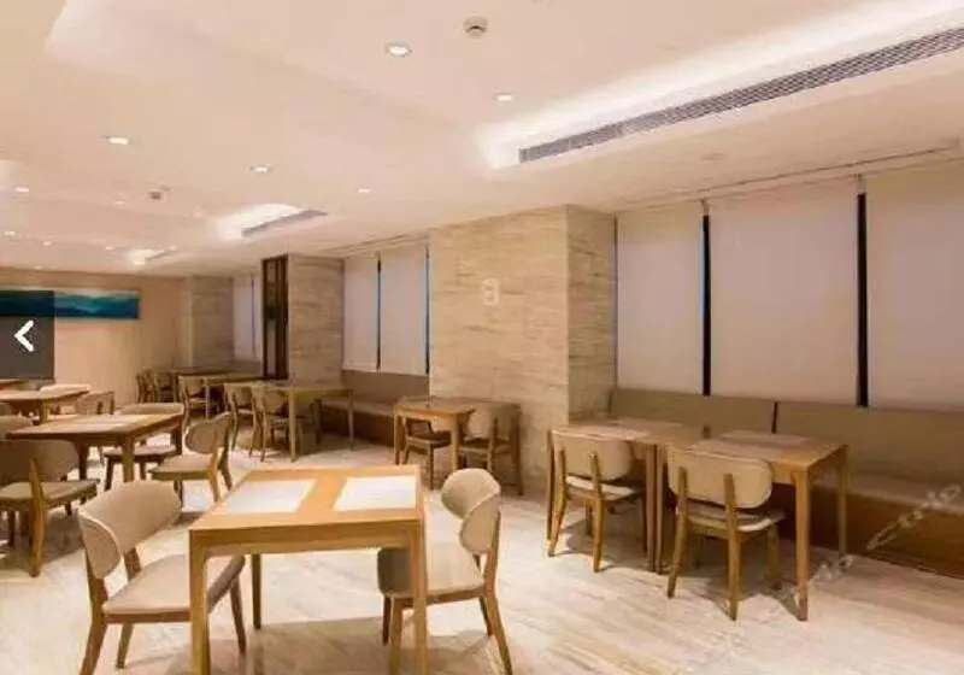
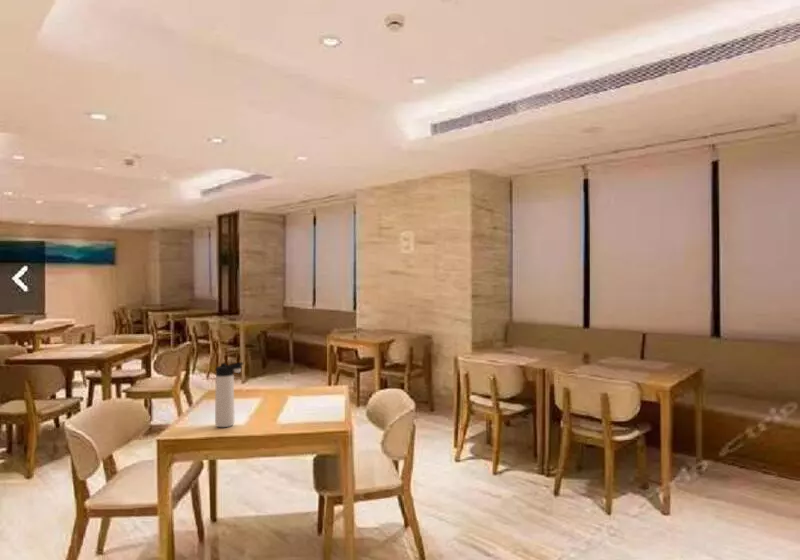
+ thermos bottle [214,361,244,428]
